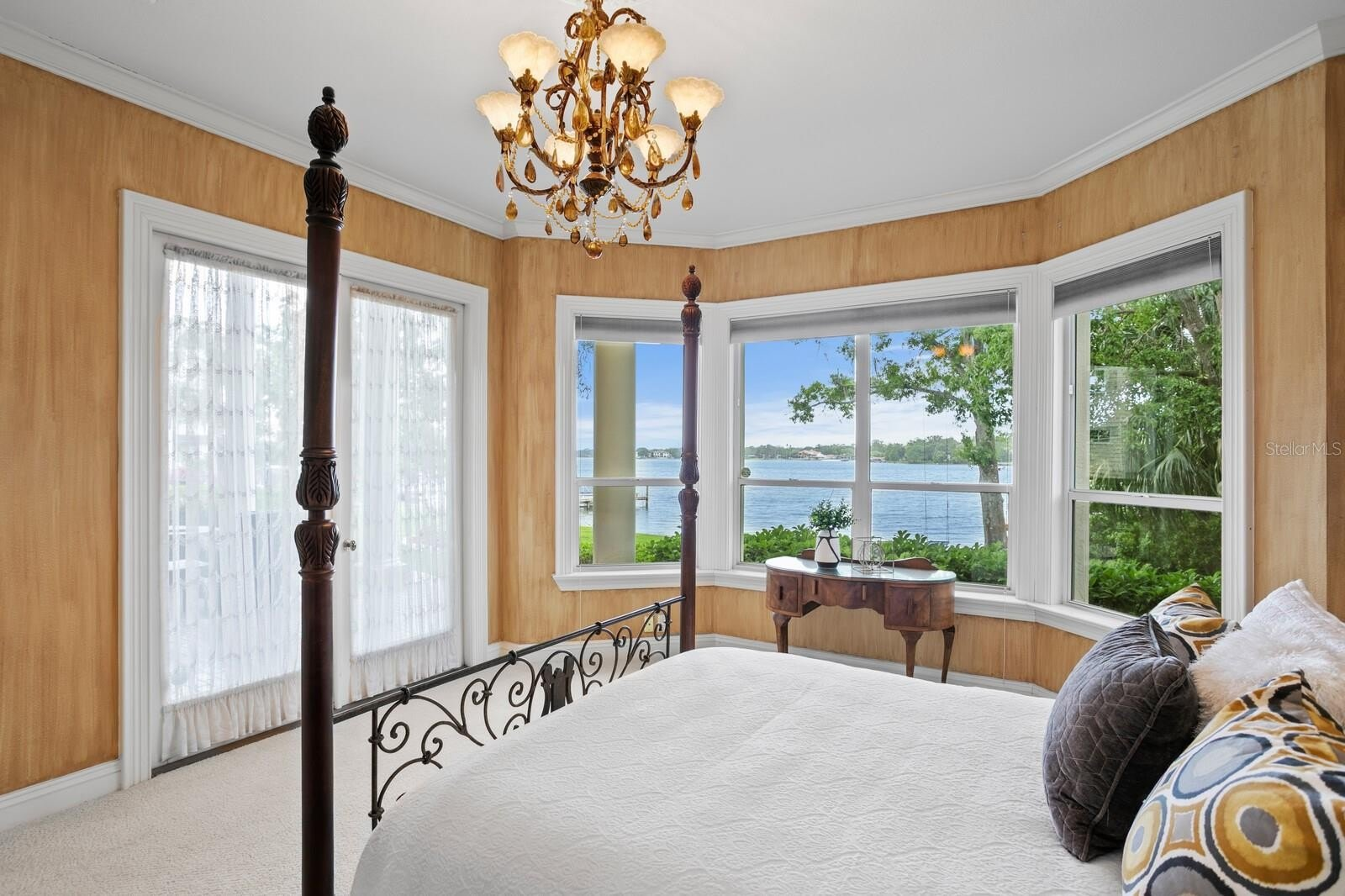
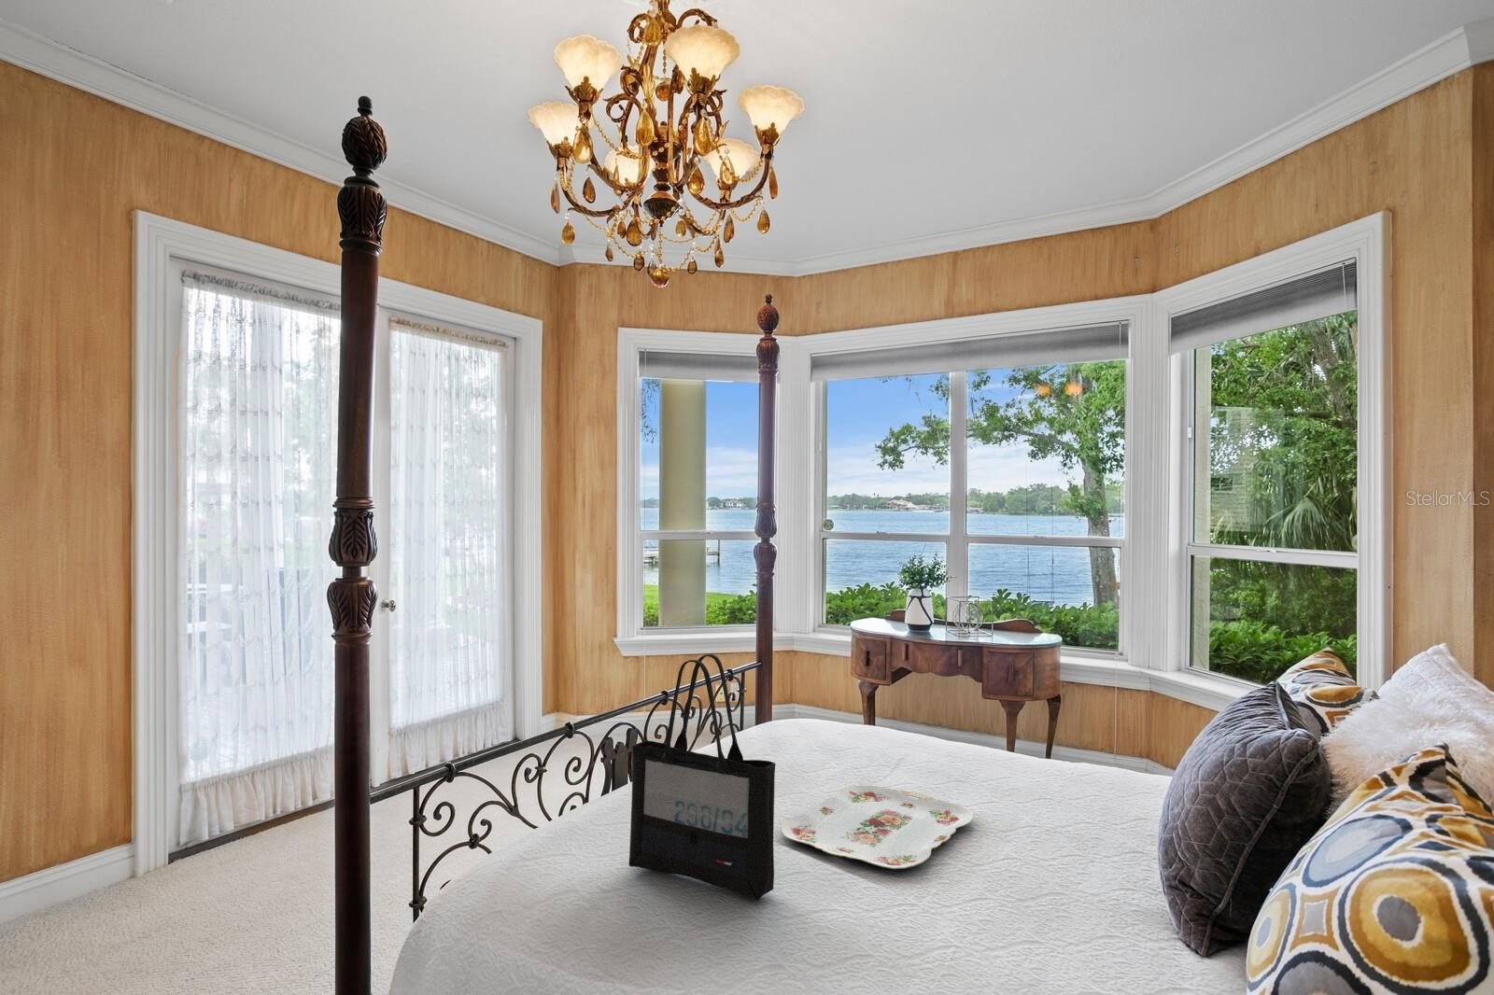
+ tote bag [629,653,776,901]
+ serving tray [781,785,974,870]
